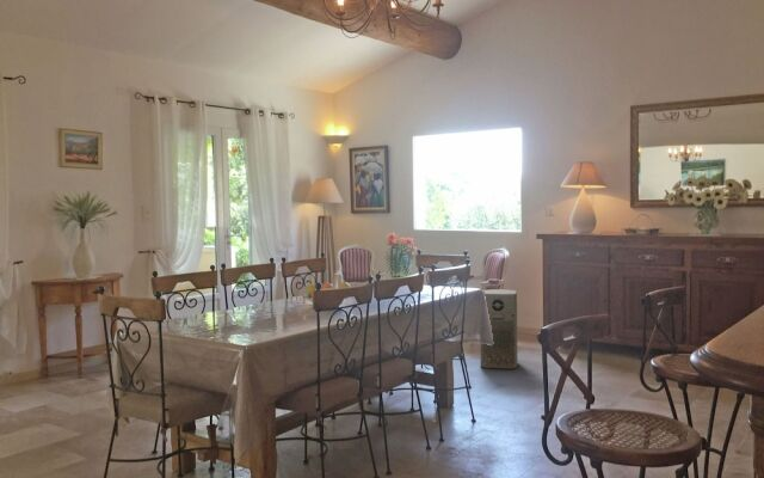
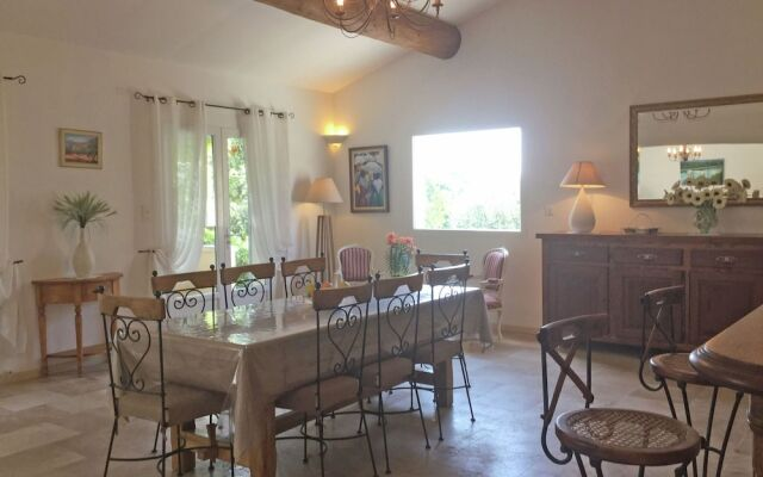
- air purifier [480,288,518,370]
